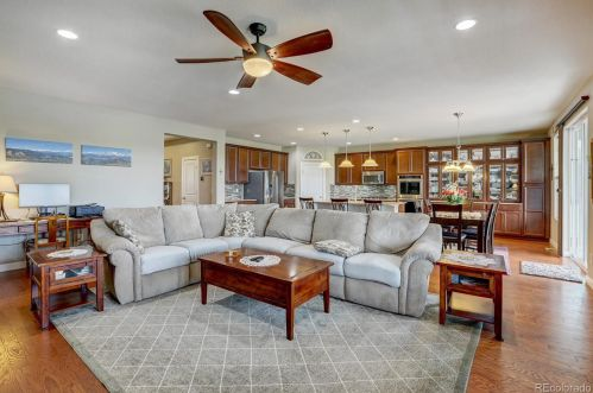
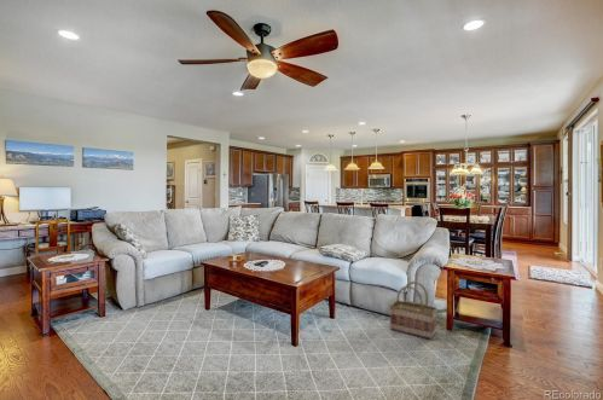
+ basket [388,280,439,341]
